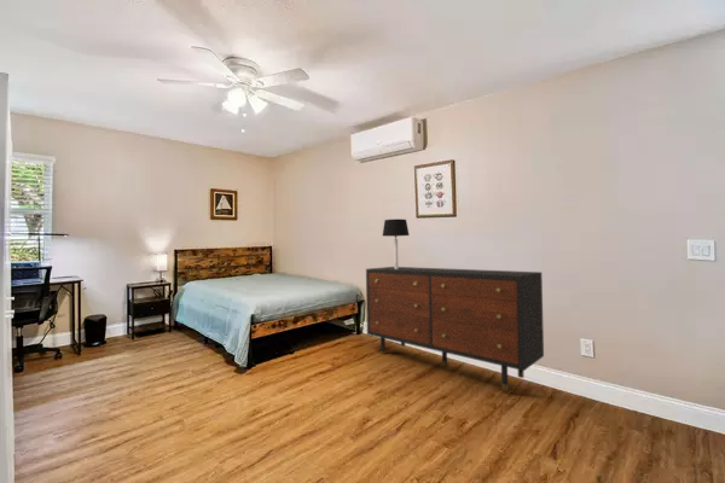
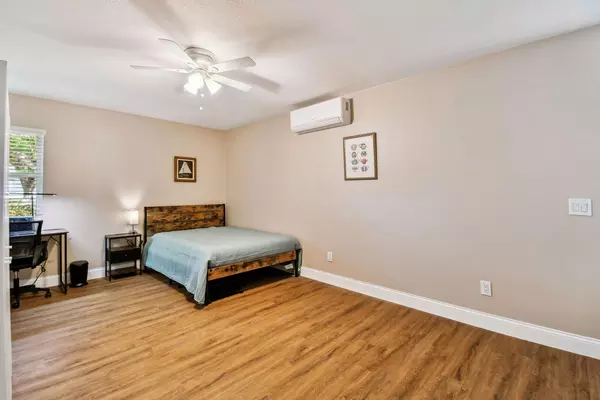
- table lamp [382,219,410,269]
- dresser [365,266,545,391]
